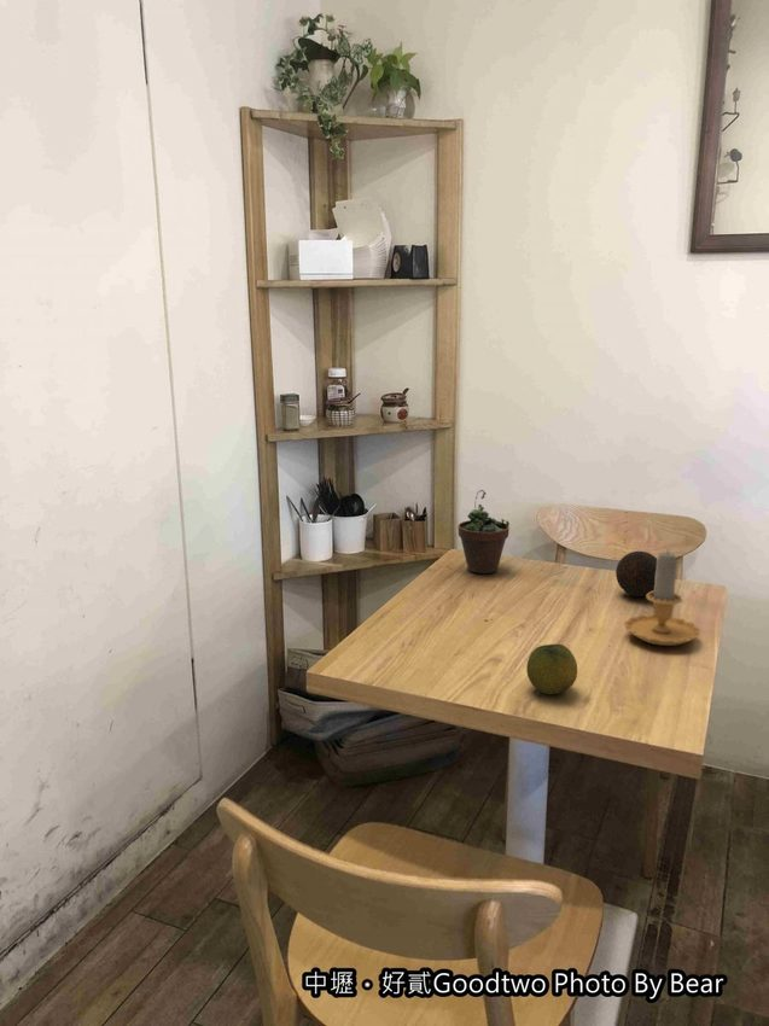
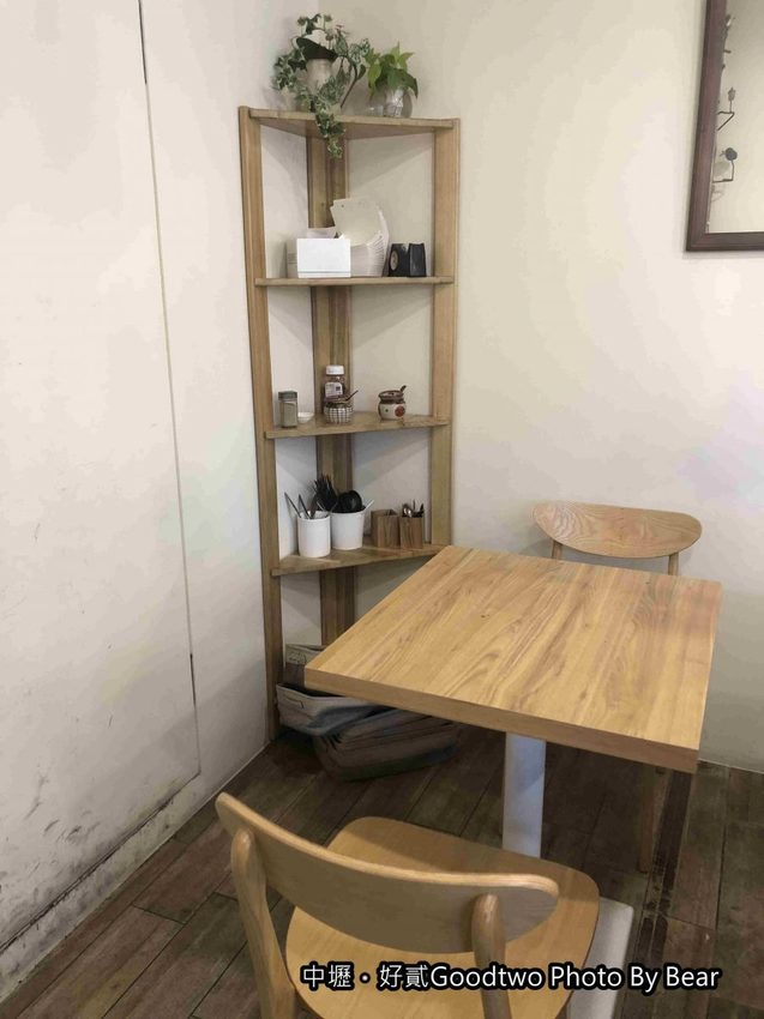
- fruit [525,643,578,695]
- decorative ball [614,550,658,597]
- succulent plant [456,489,511,575]
- candle [623,547,701,647]
